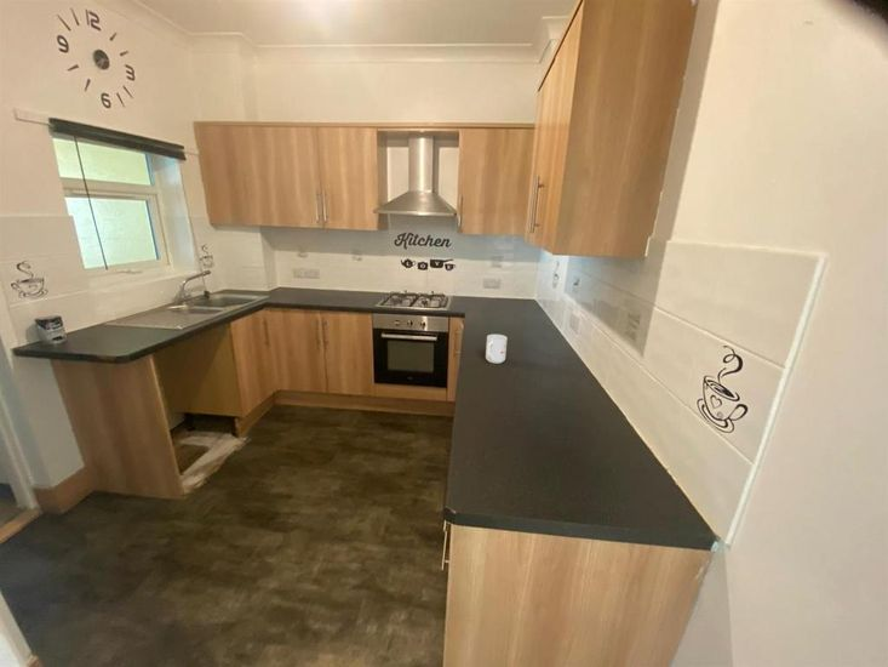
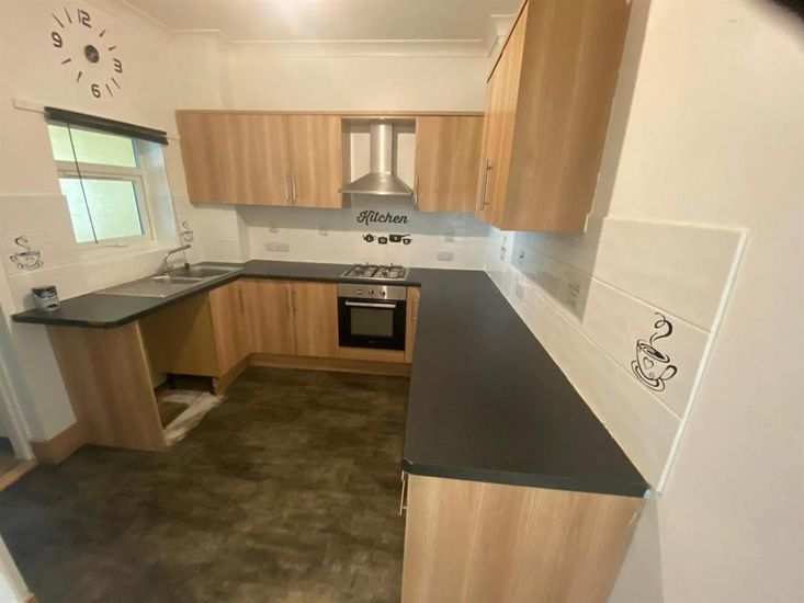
- mug [485,334,509,365]
